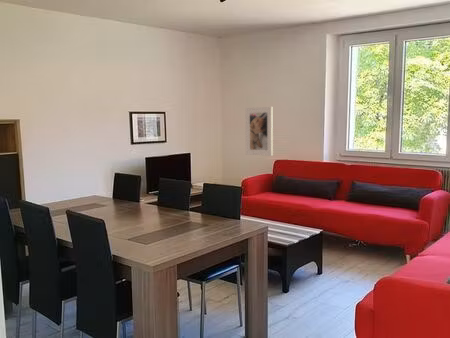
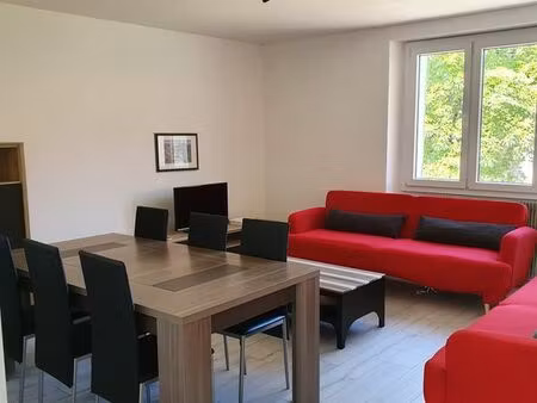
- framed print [244,106,274,157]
